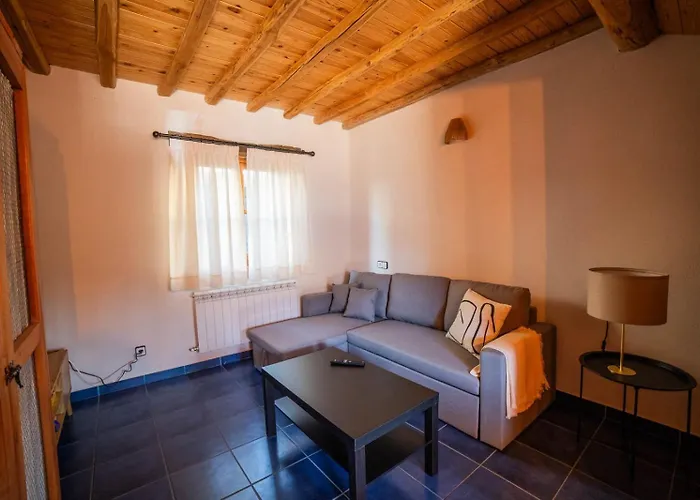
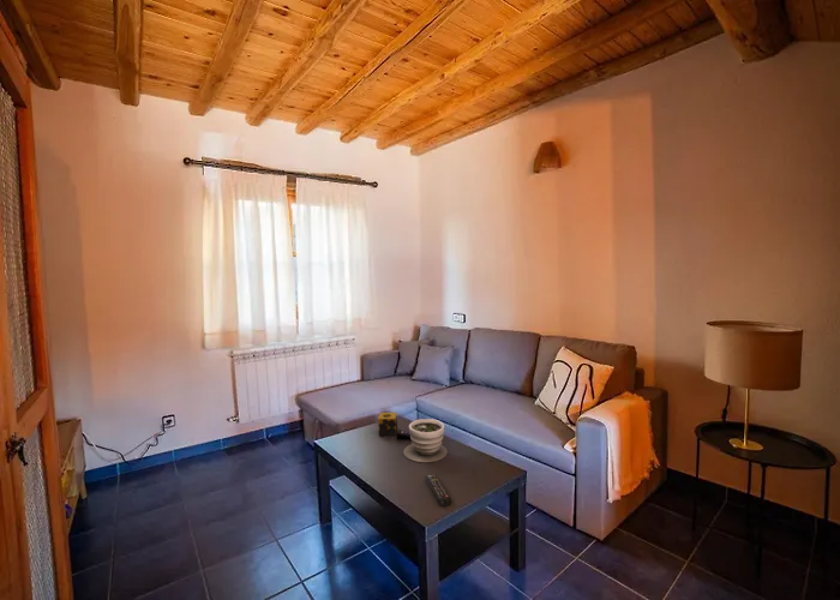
+ remote control [424,473,452,508]
+ candle [377,412,398,437]
+ planter [402,418,449,463]
